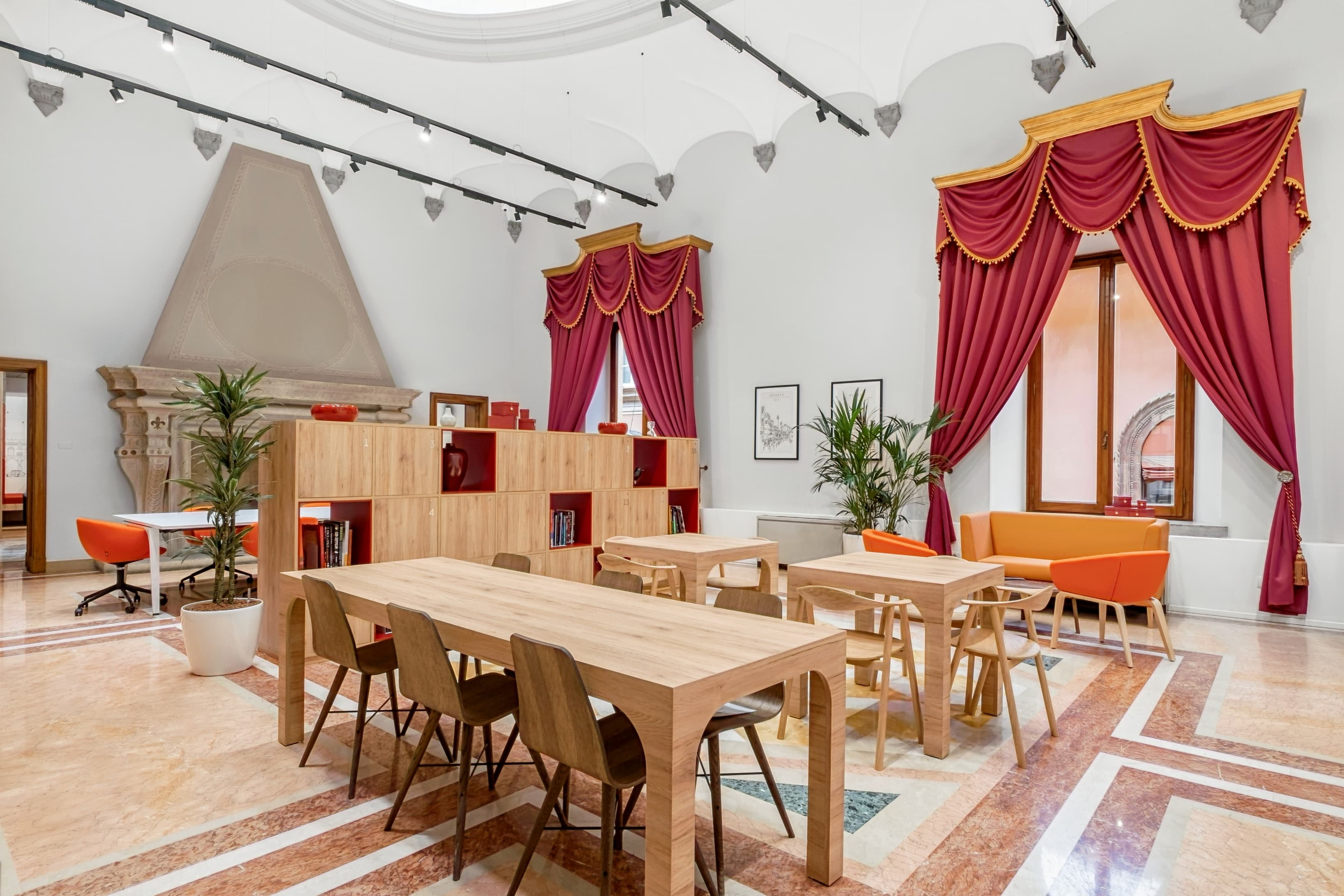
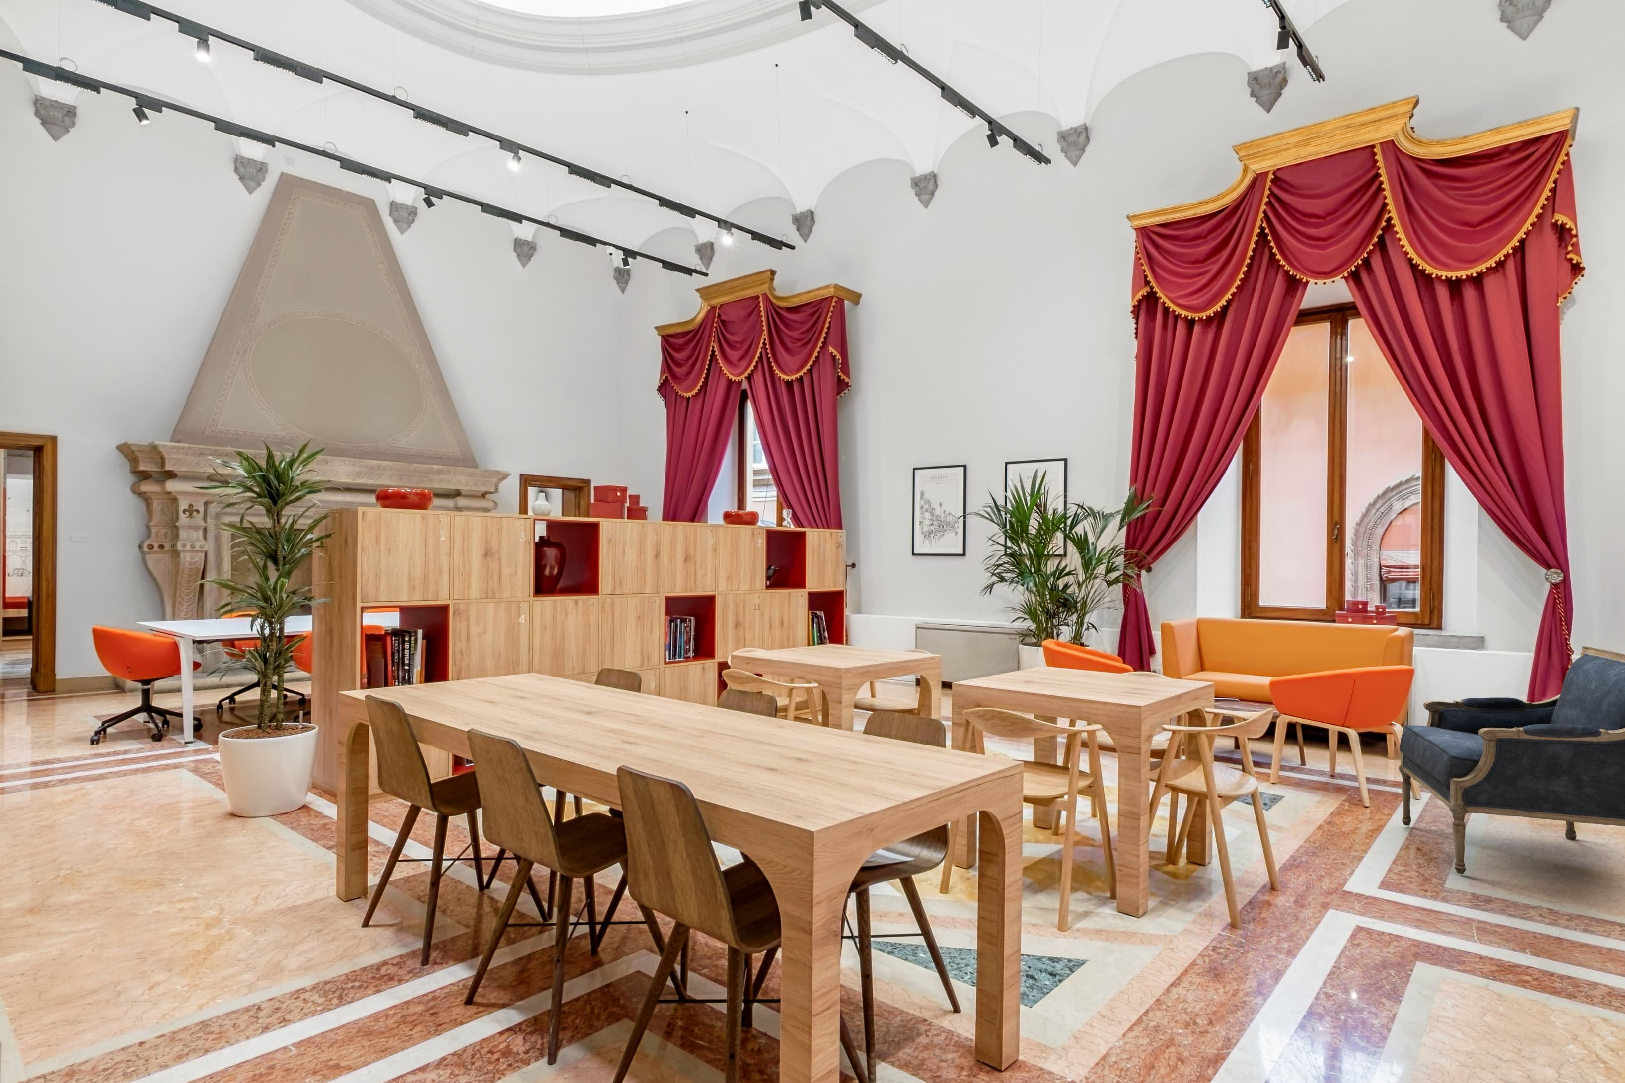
+ armchair [1399,645,1625,875]
